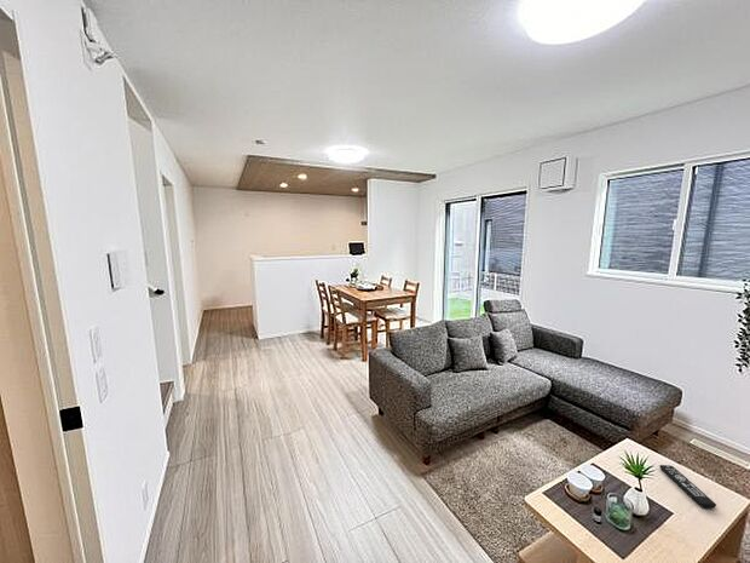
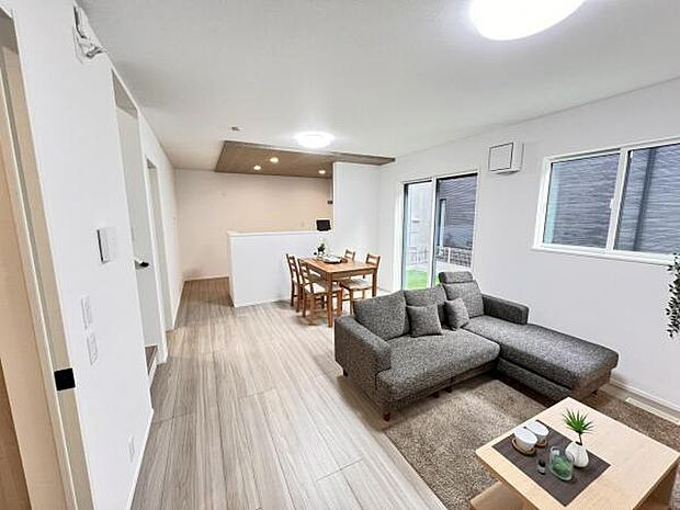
- remote control [658,464,717,510]
